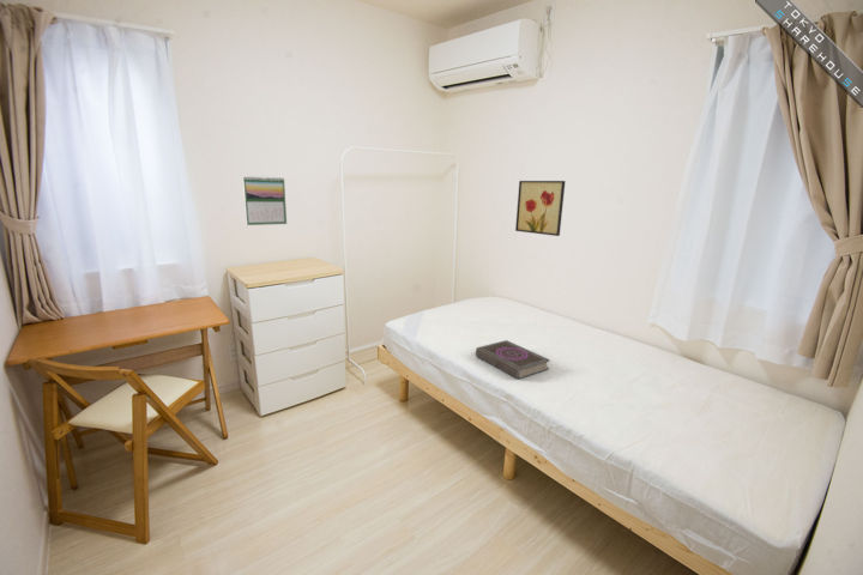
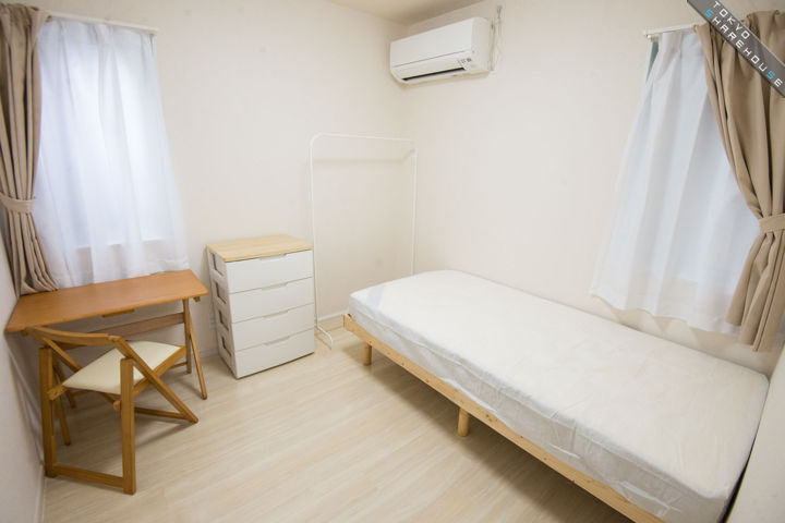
- calendar [242,175,288,226]
- wall art [514,180,566,237]
- book [475,339,551,380]
